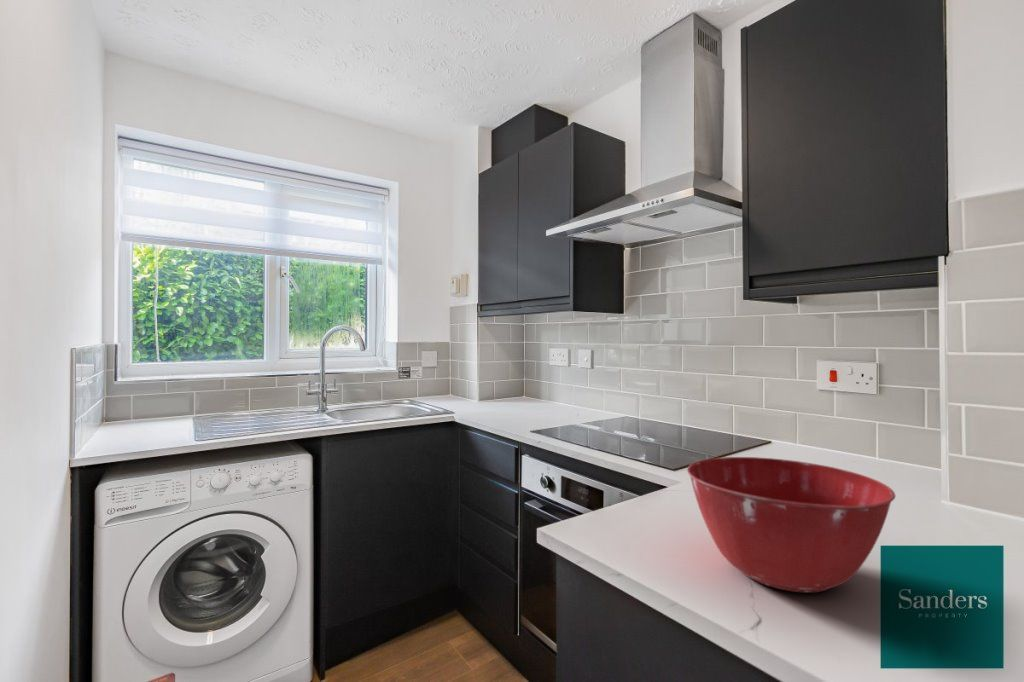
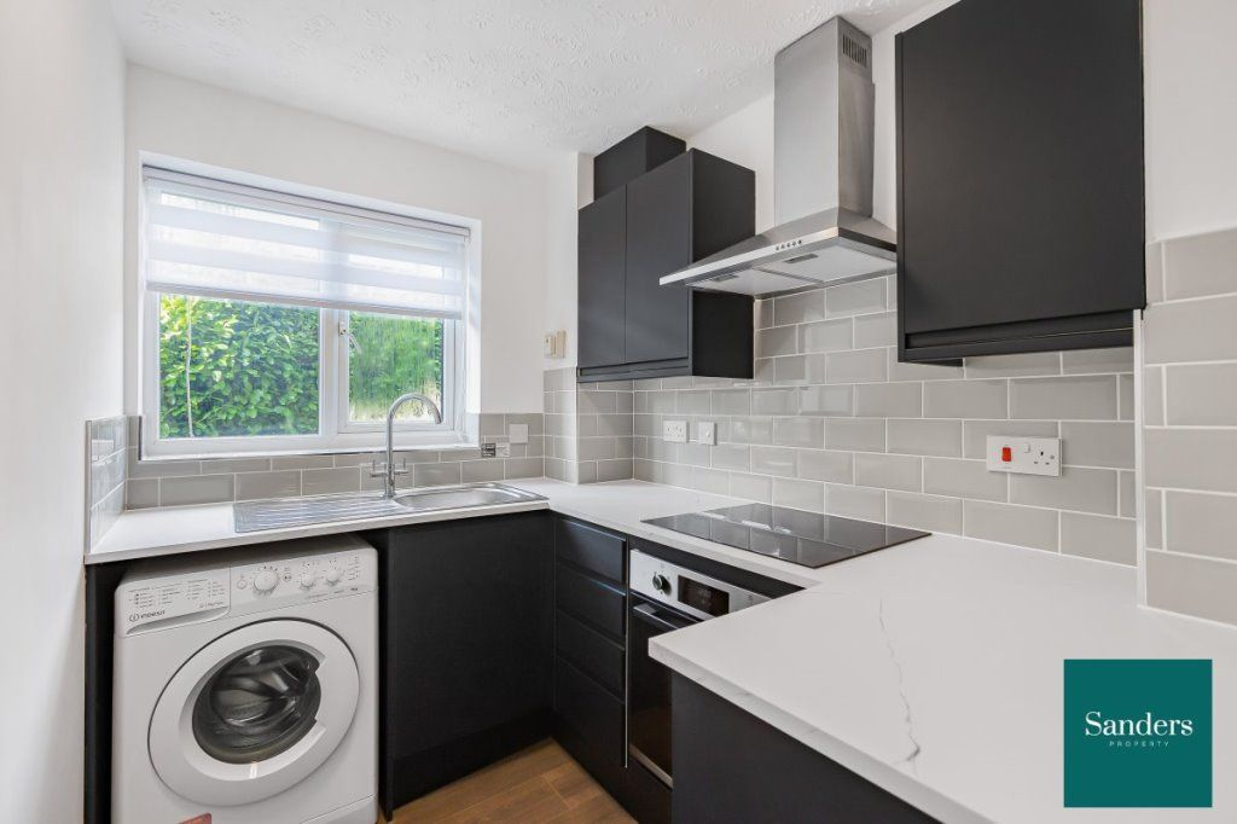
- mixing bowl [686,456,896,594]
